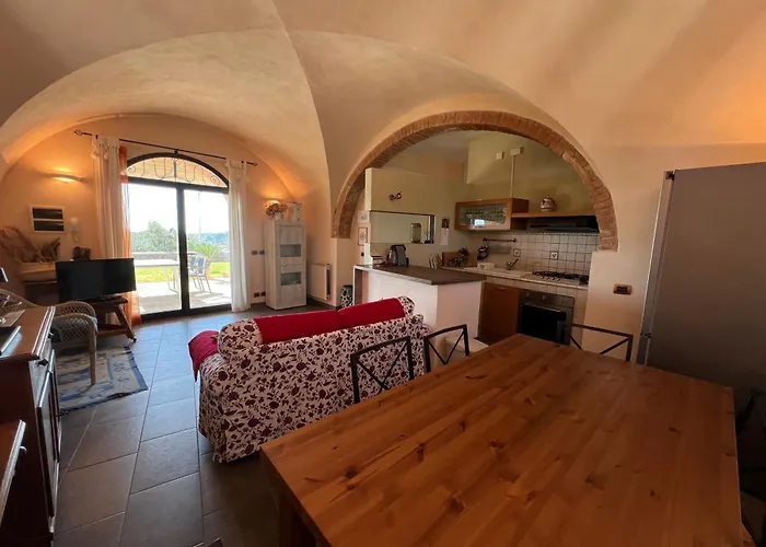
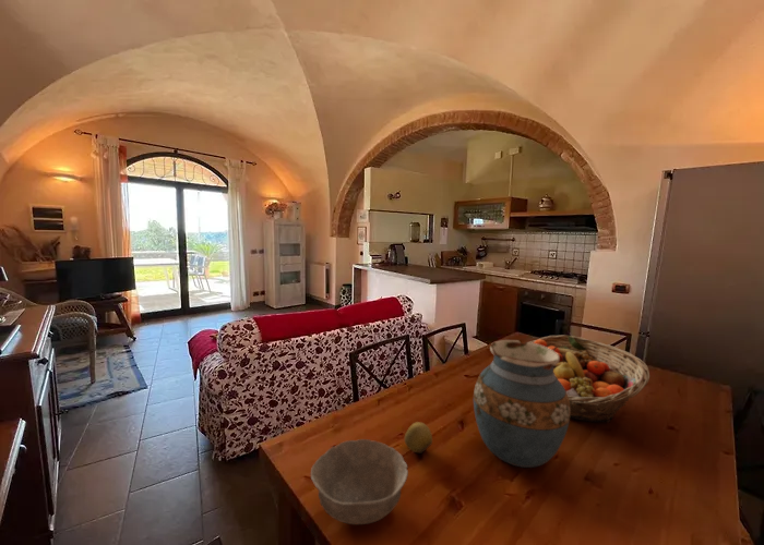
+ fruit basket [529,334,650,424]
+ vase [473,339,571,469]
+ bowl [310,438,409,525]
+ fruit [404,421,433,455]
